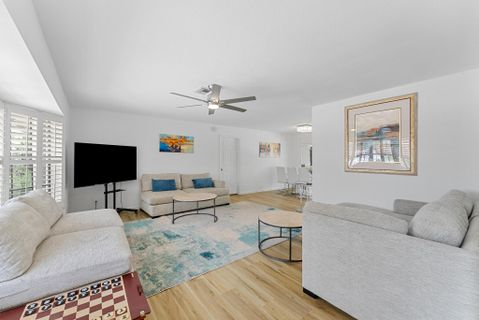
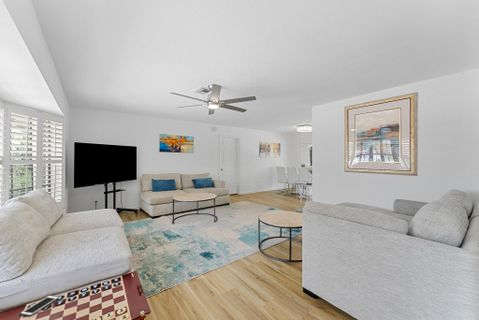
+ cell phone [19,294,60,317]
